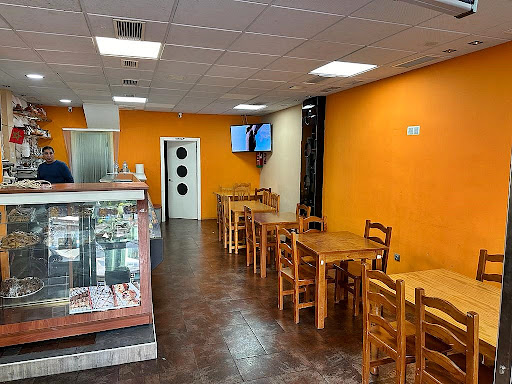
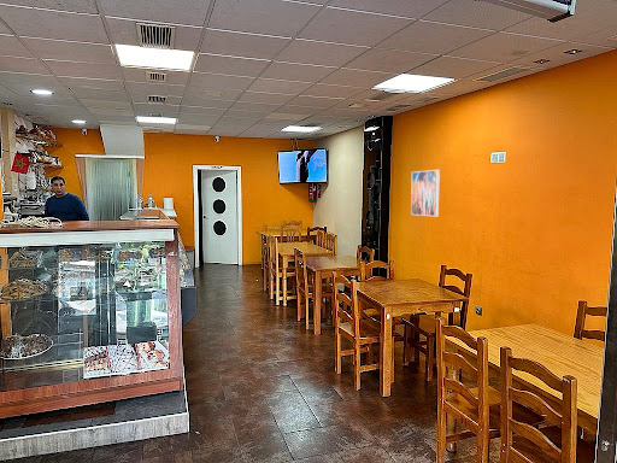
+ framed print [410,169,441,217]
